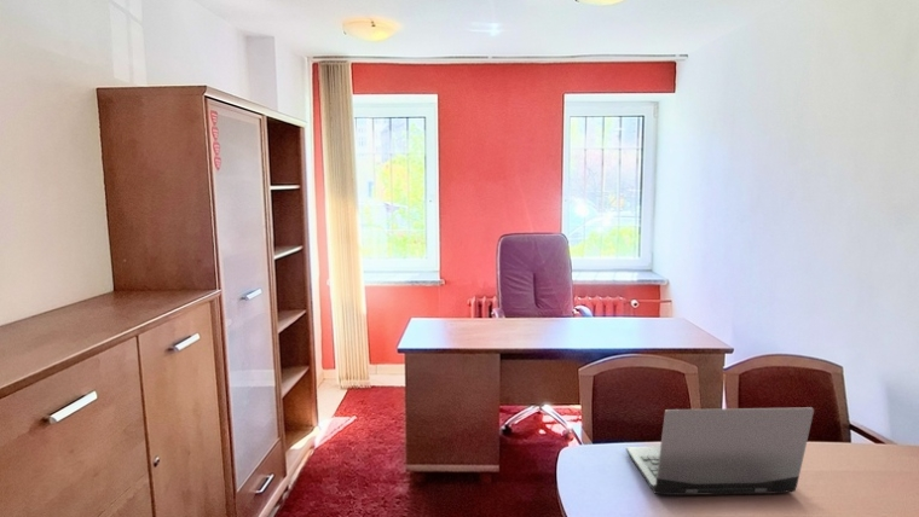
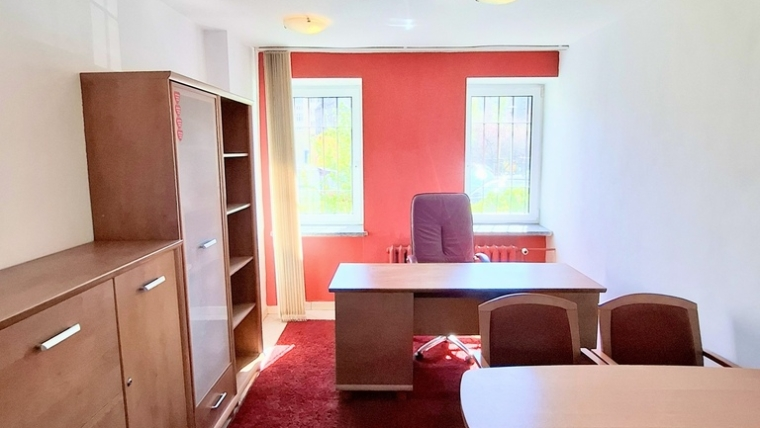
- laptop computer [625,406,815,496]
